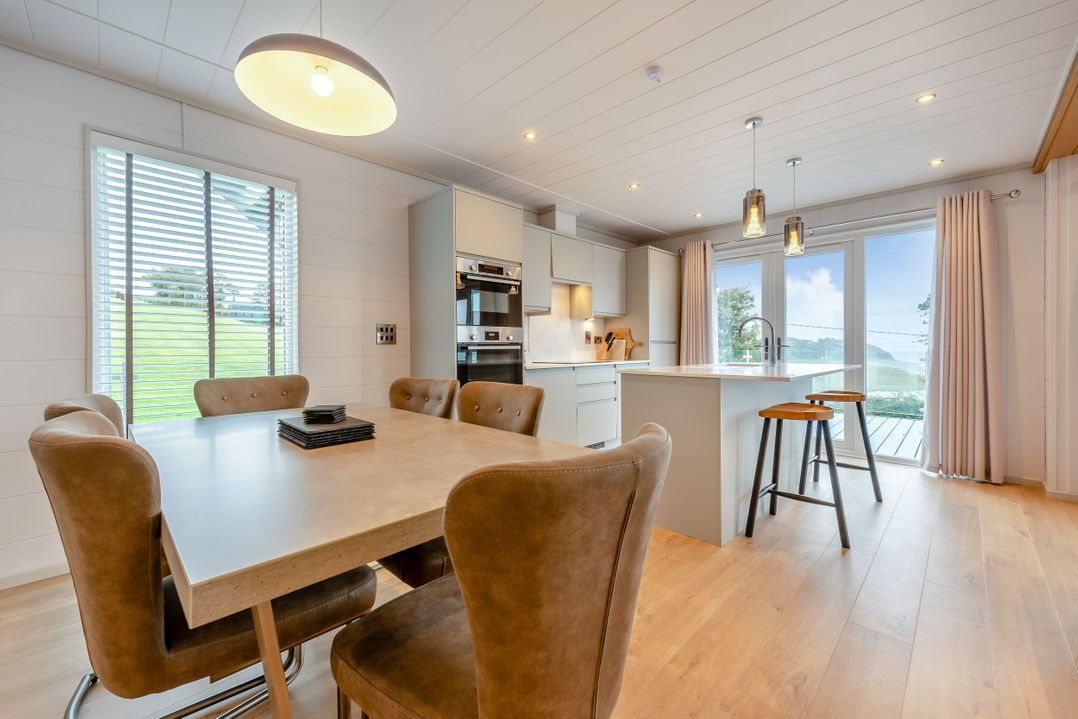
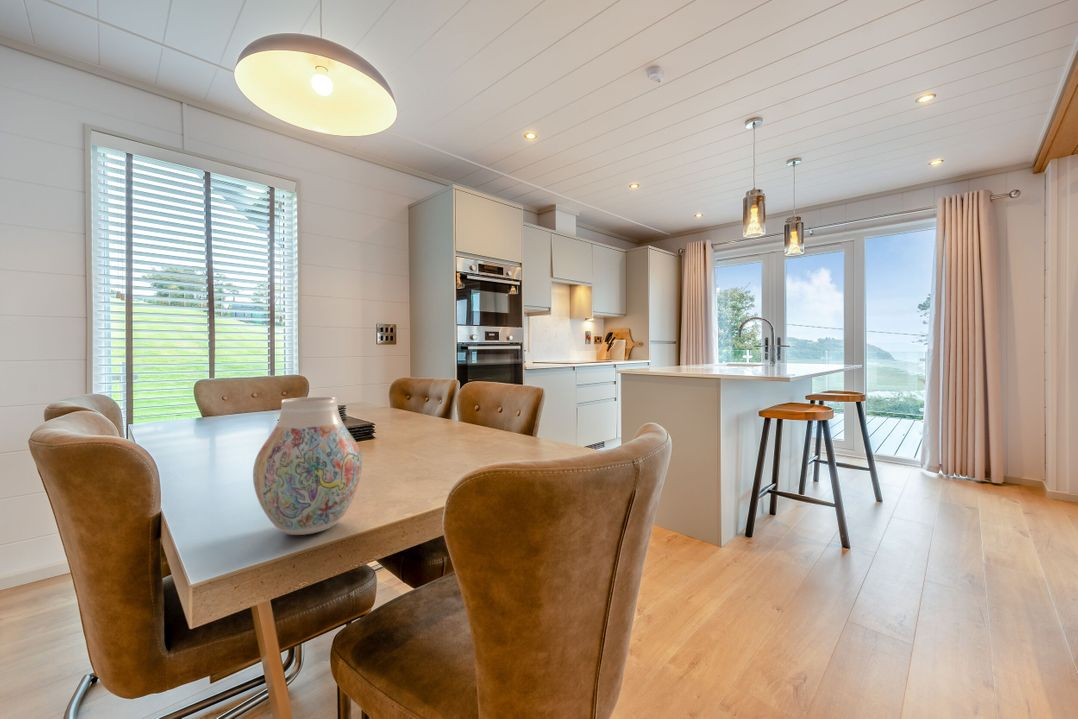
+ vase [252,396,363,536]
